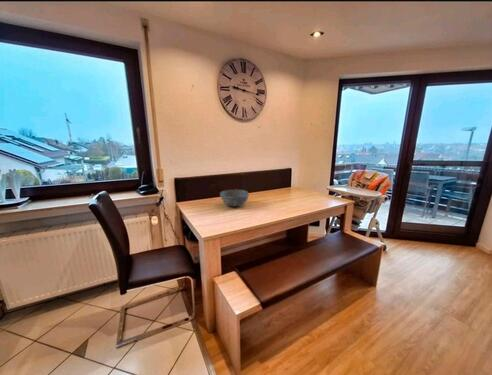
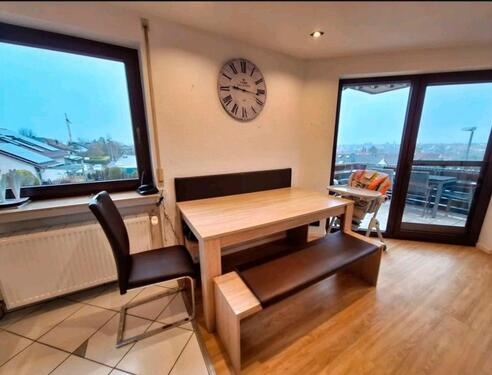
- bowl [219,189,250,208]
